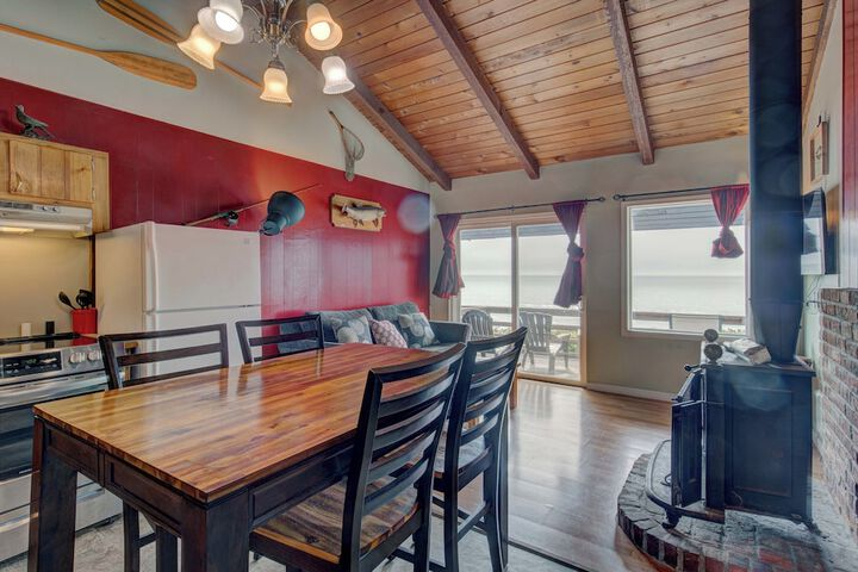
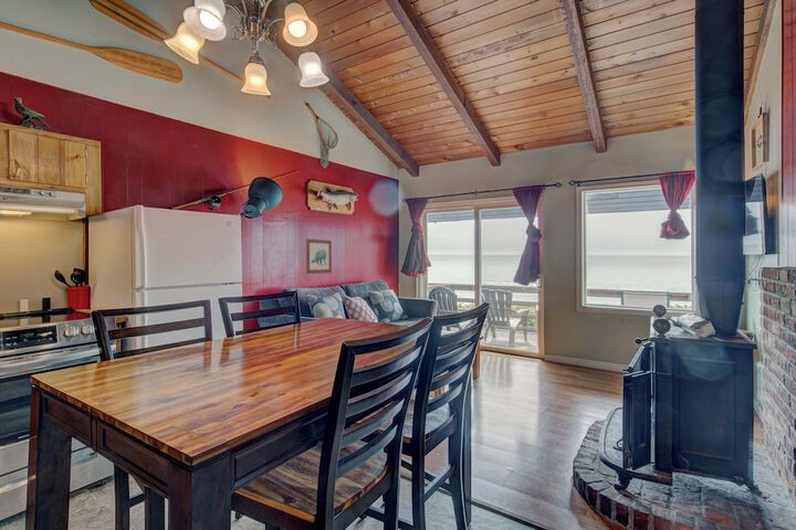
+ wall art [305,237,333,275]
